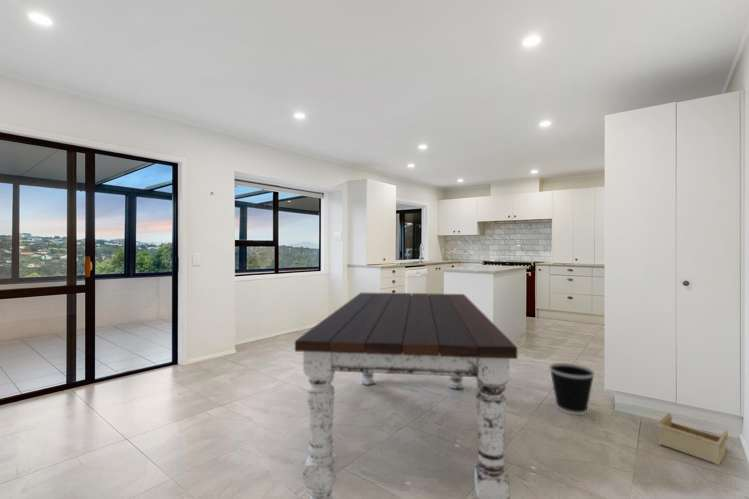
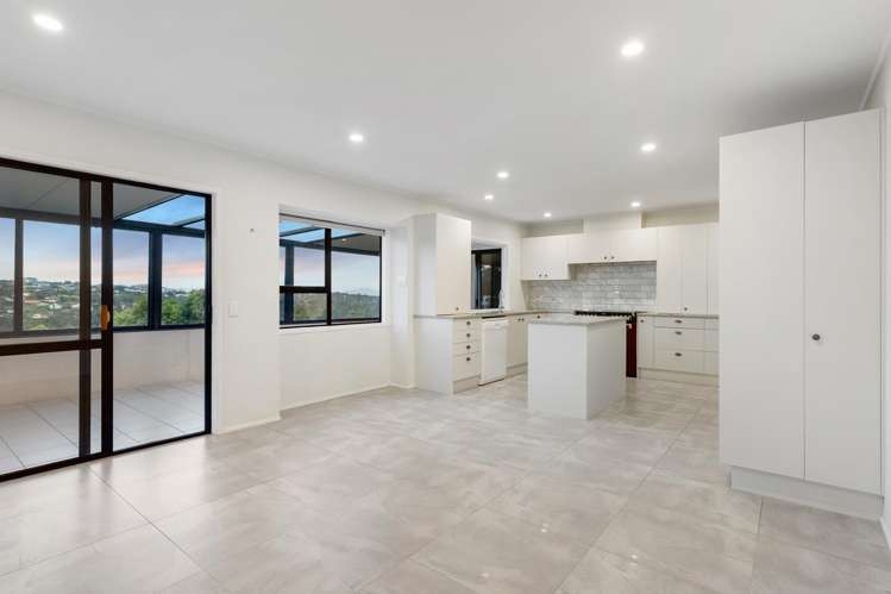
- wastebasket [548,362,596,416]
- storage bin [656,412,729,466]
- dining table [294,292,518,499]
